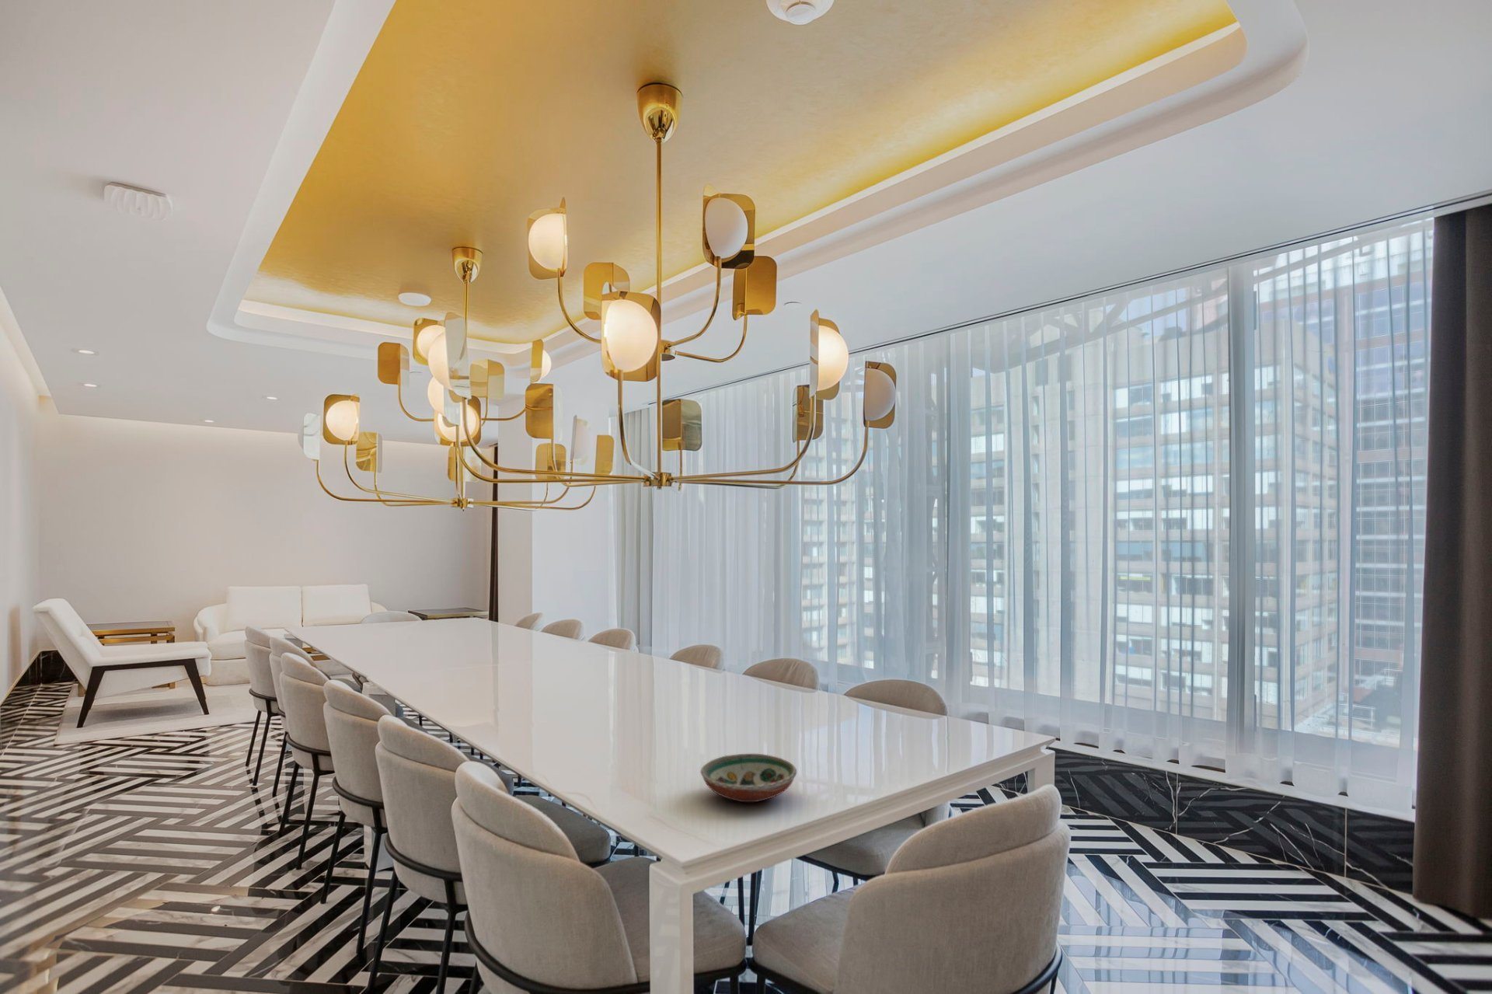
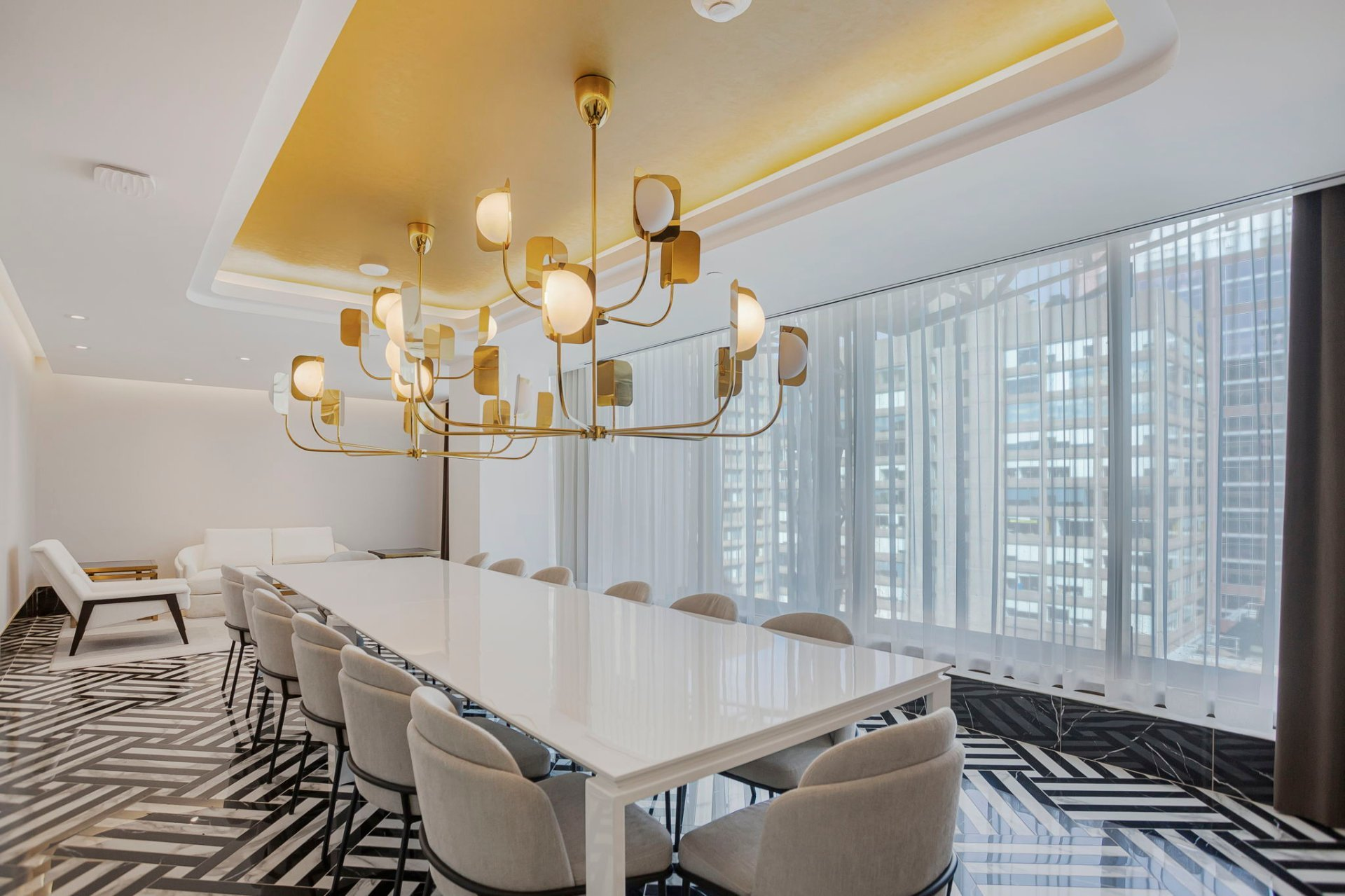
- decorative bowl [700,753,798,803]
